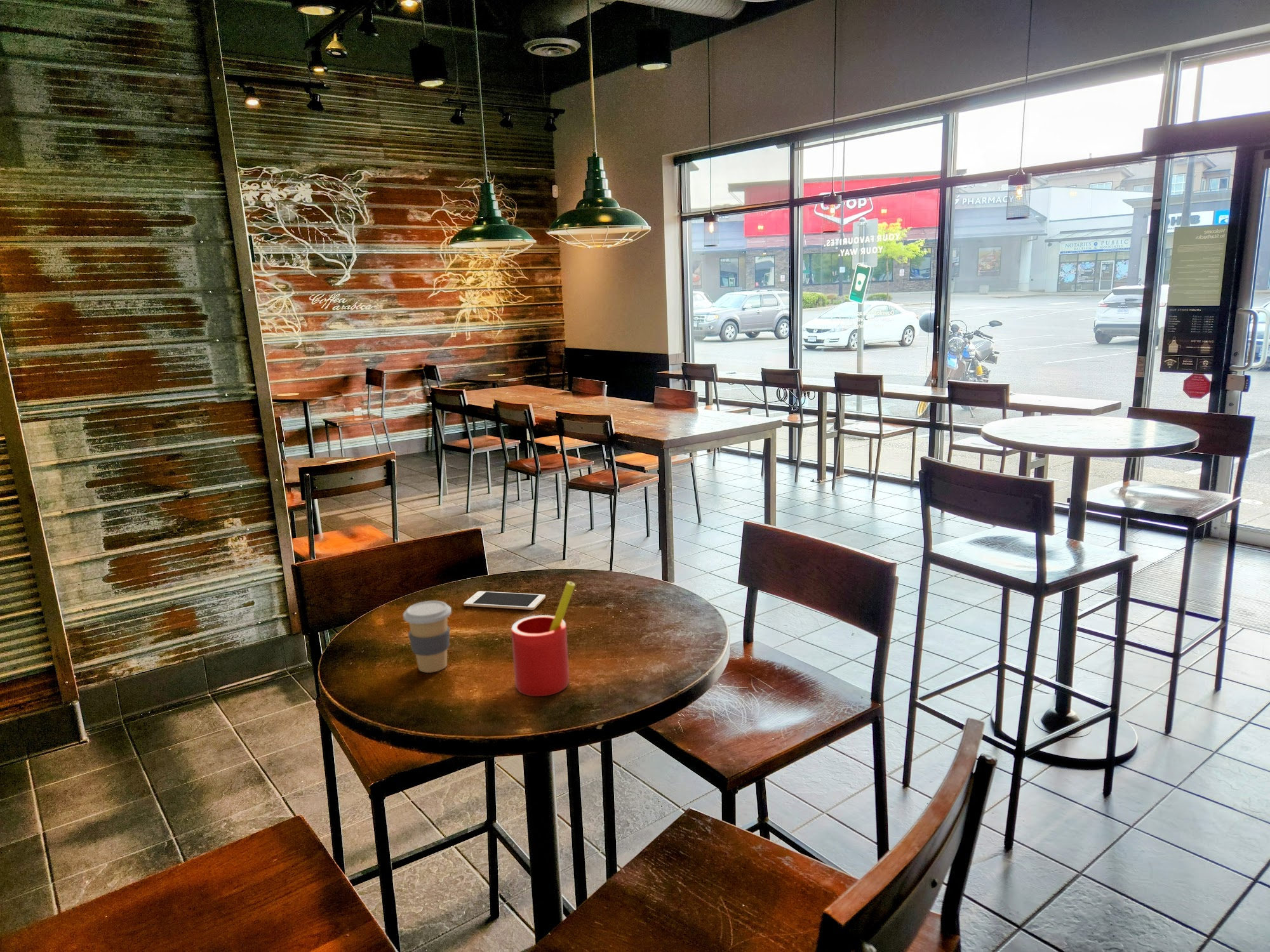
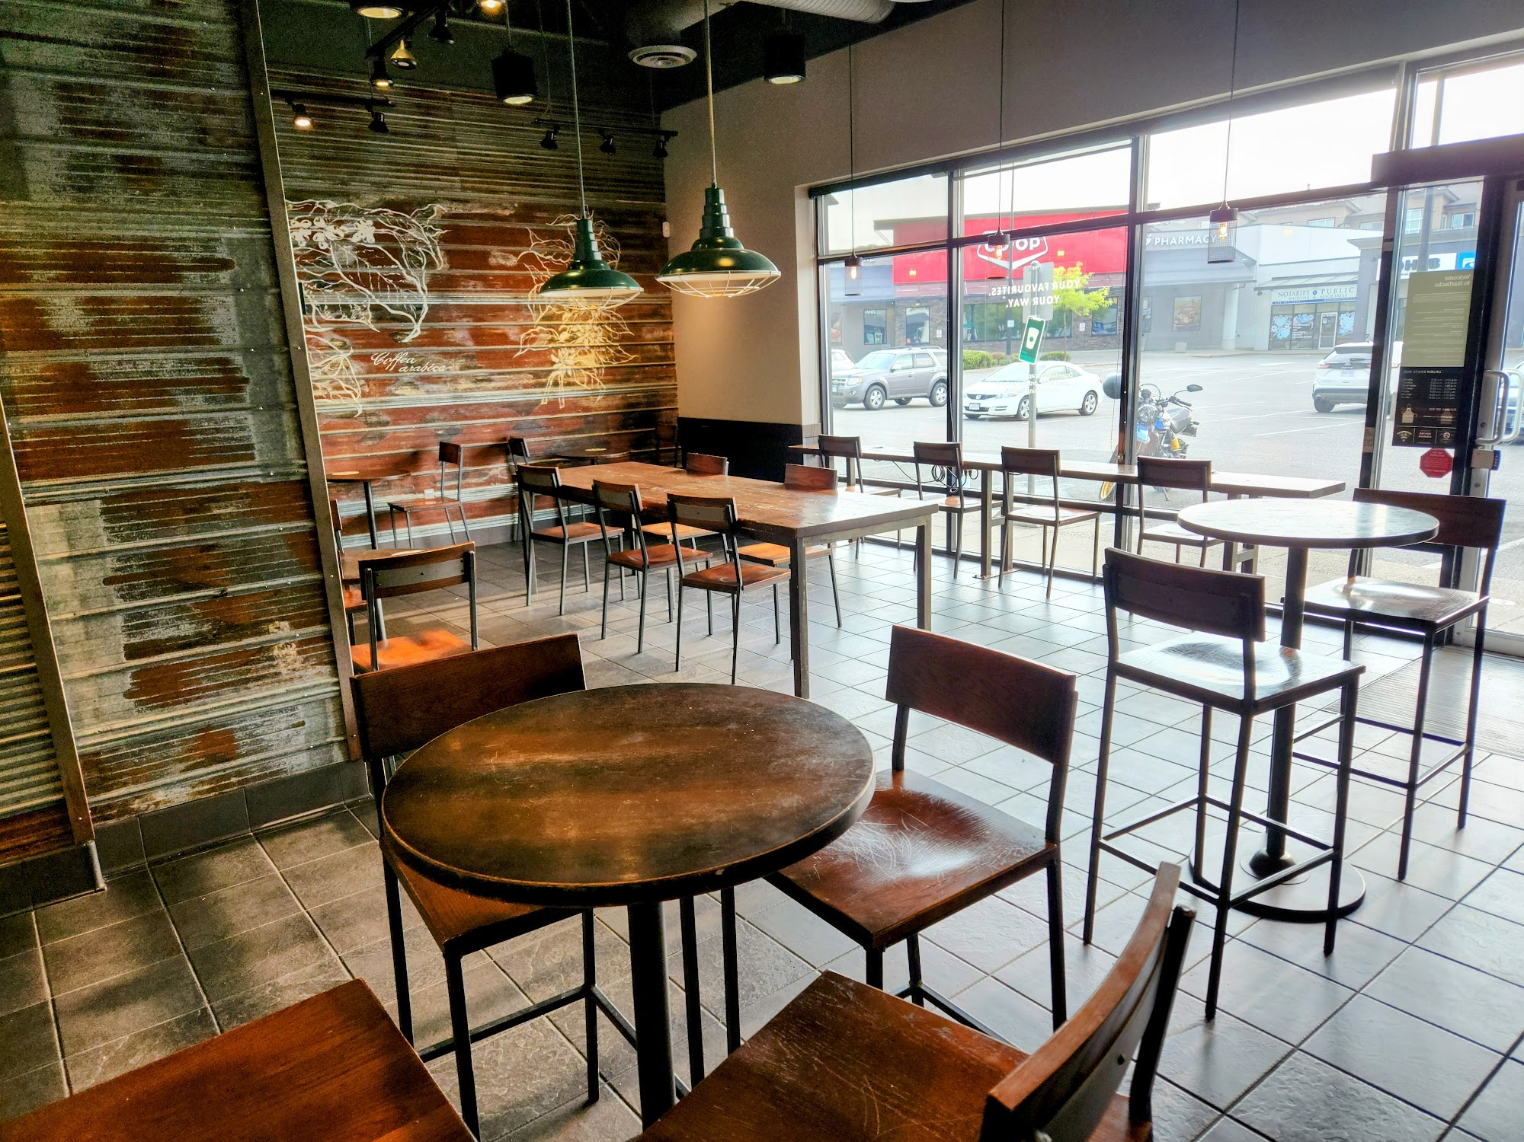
- coffee cup [403,600,452,673]
- cell phone [463,590,546,611]
- straw [511,581,576,697]
